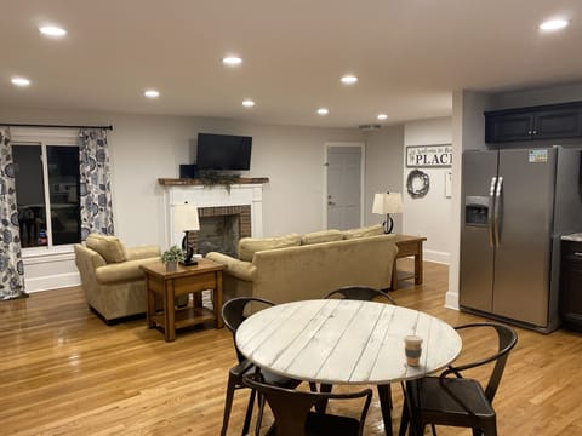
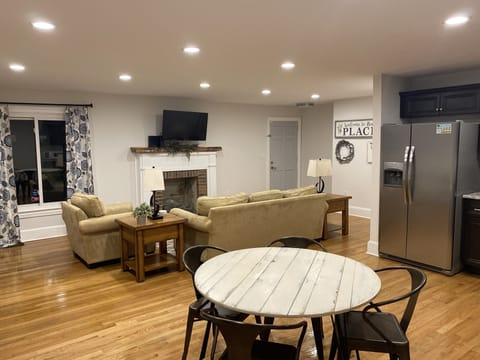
- coffee cup [403,334,424,367]
